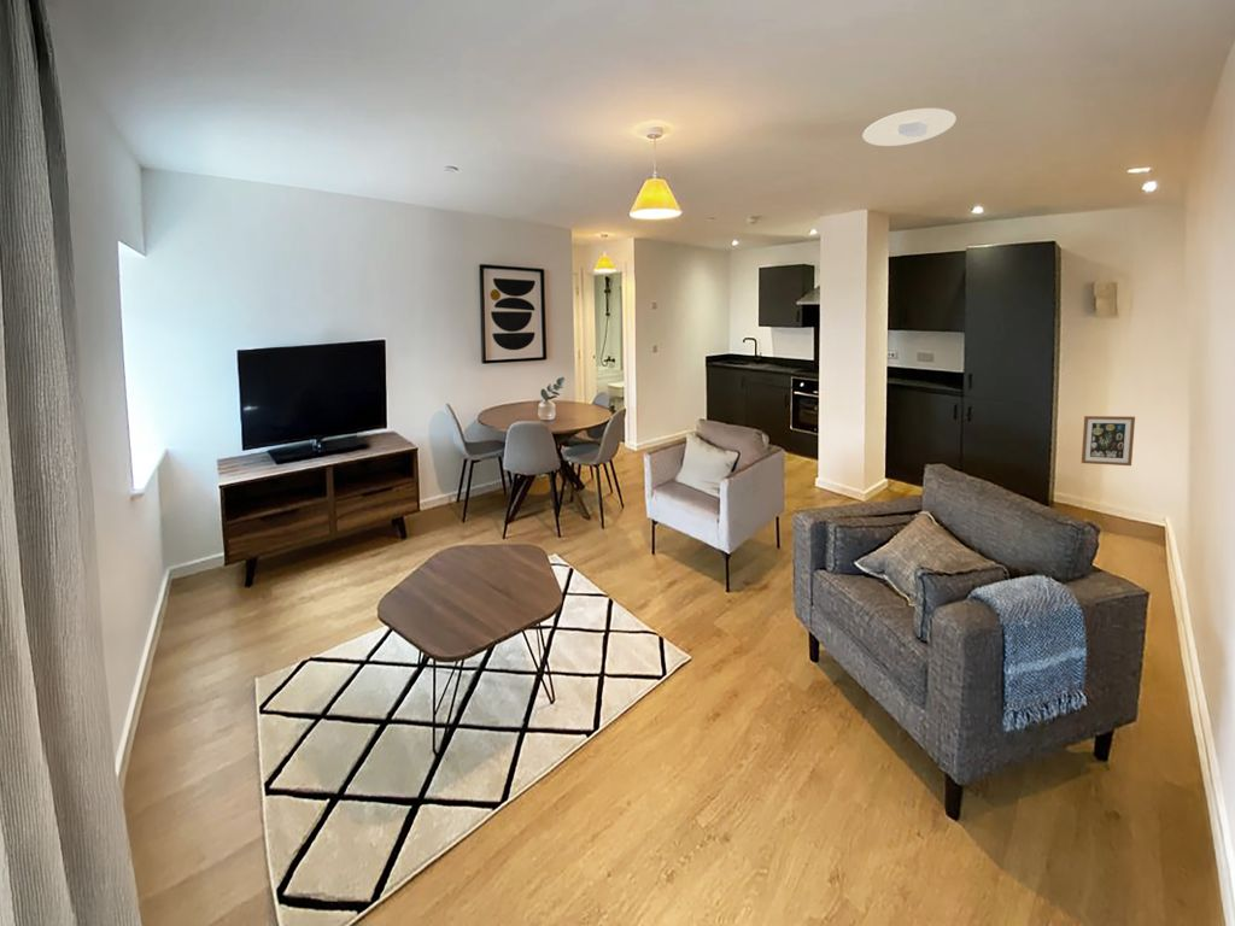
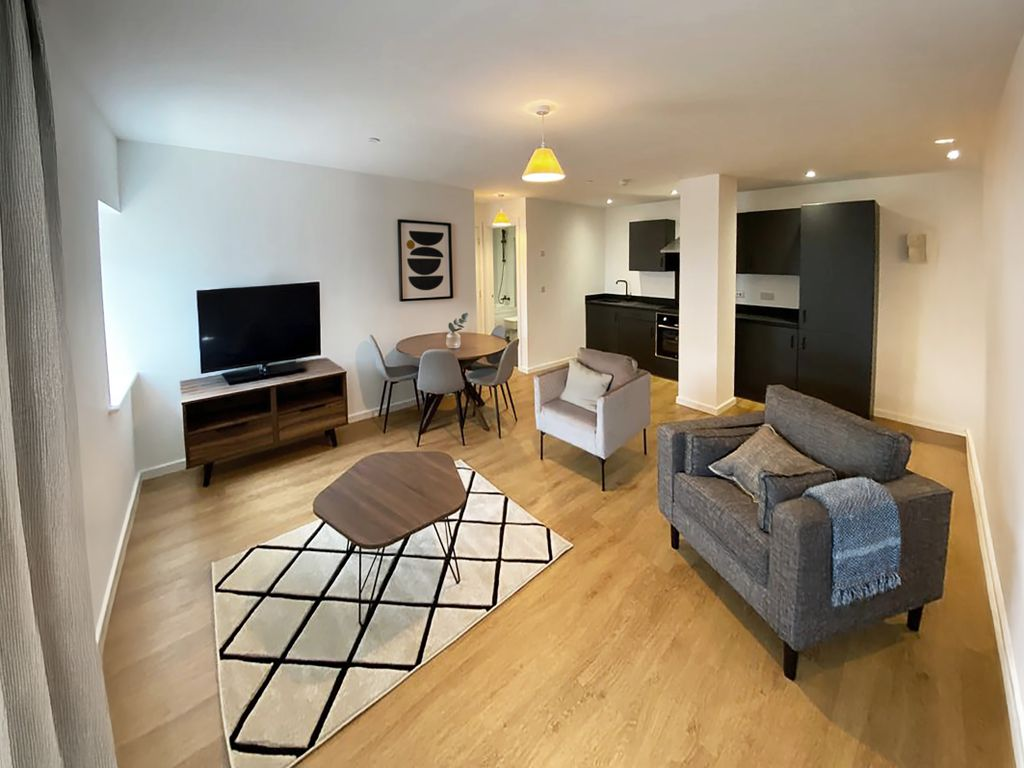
- wall art [1081,415,1136,467]
- recessed light [862,107,958,147]
